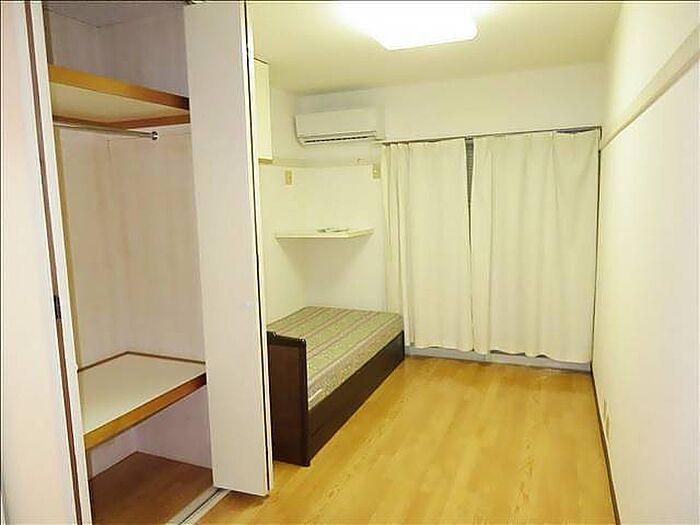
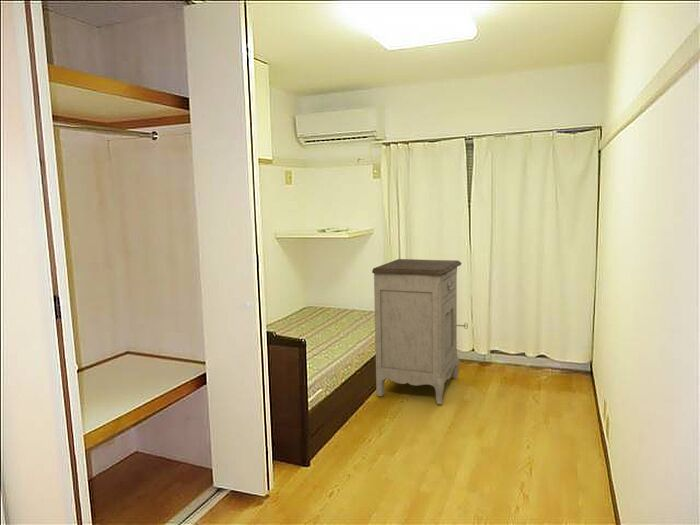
+ nightstand [371,258,469,405]
